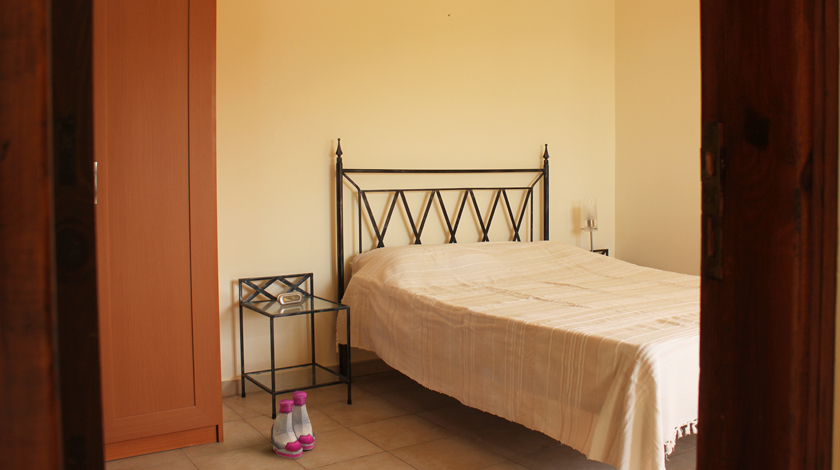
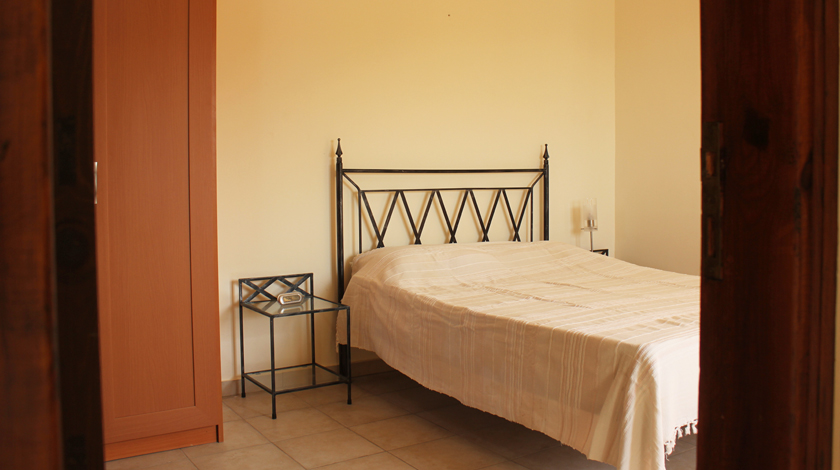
- boots [270,390,316,460]
